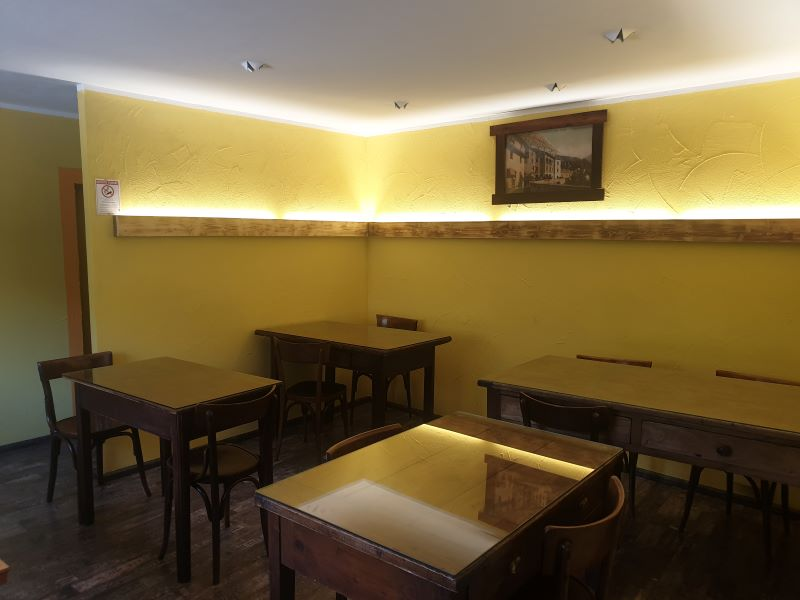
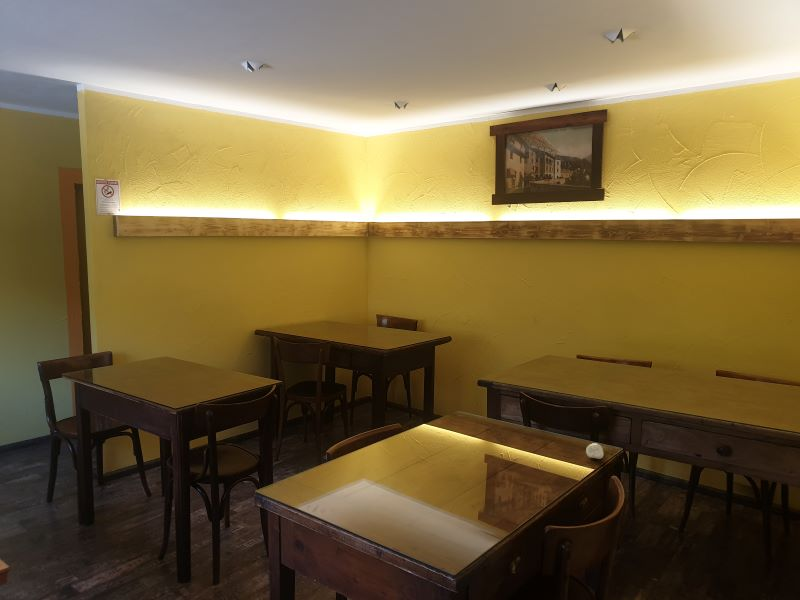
+ tooth [585,442,604,460]
